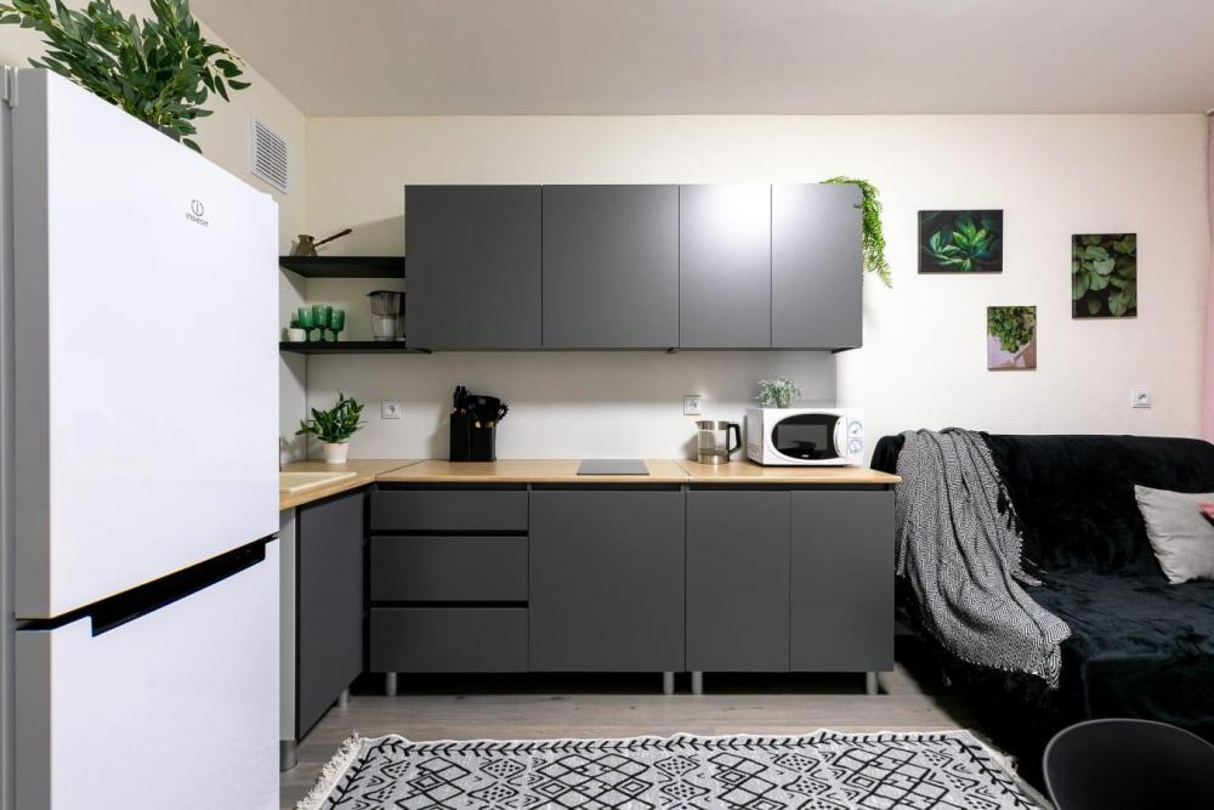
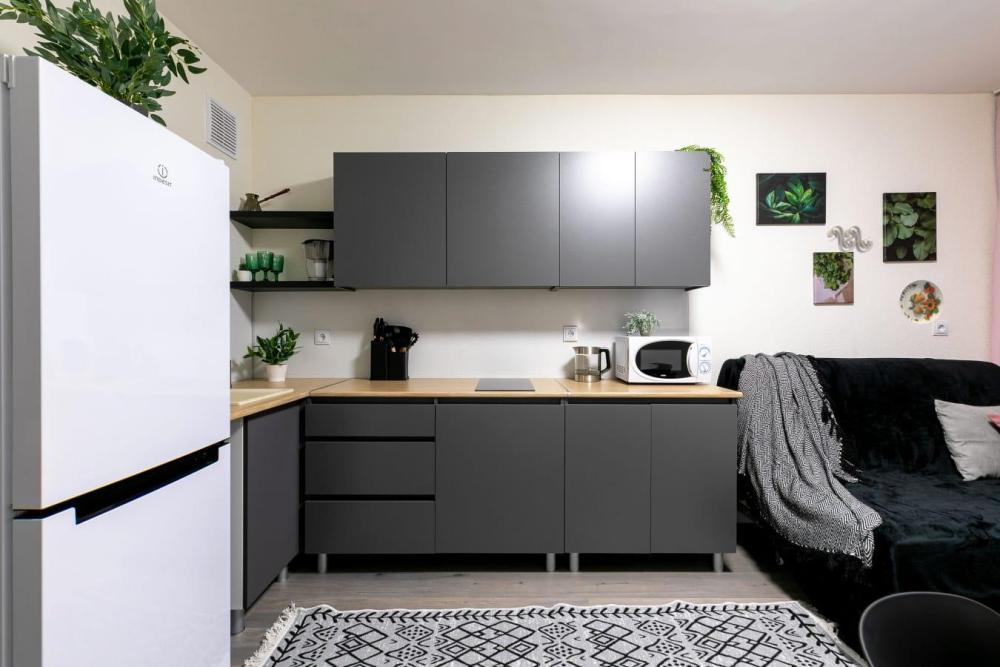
+ decorative plate [898,279,945,325]
+ decorative ornament [826,224,874,254]
